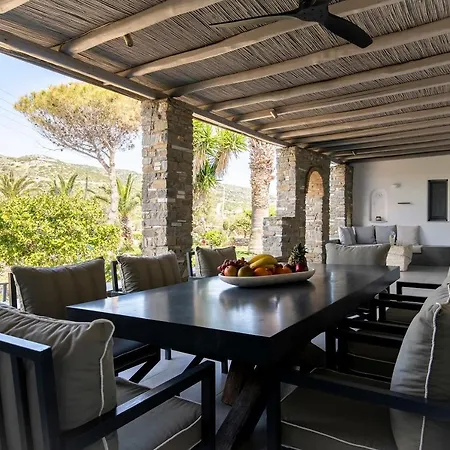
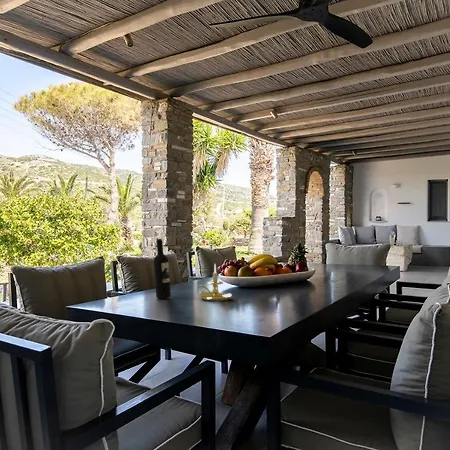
+ candle holder [197,264,233,302]
+ wine bottle [153,238,172,300]
